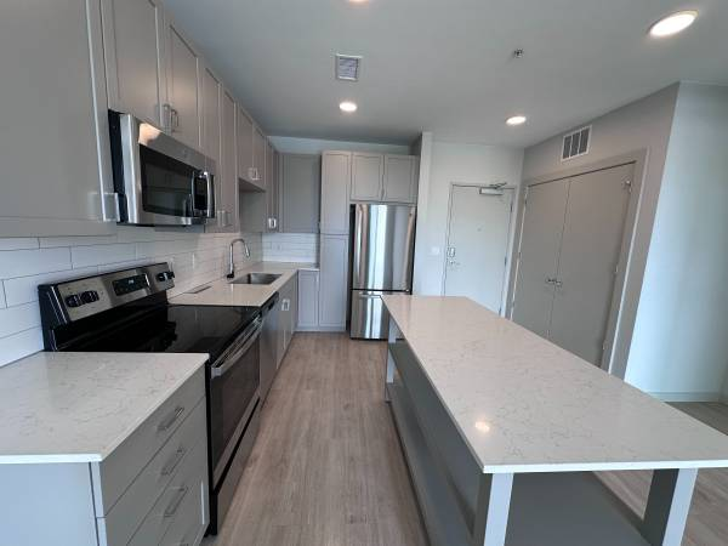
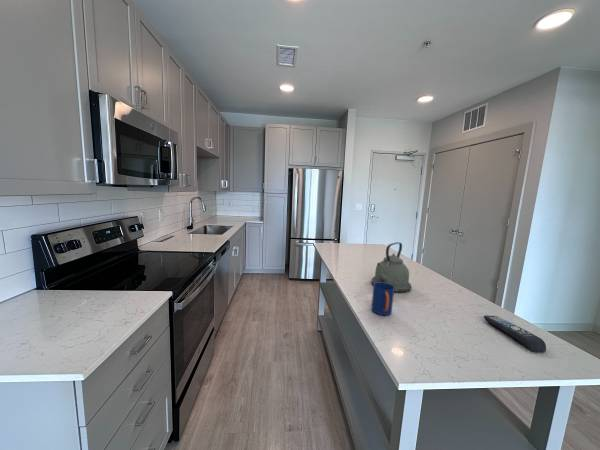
+ remote control [483,315,547,353]
+ kettle [370,241,412,294]
+ mug [371,282,395,316]
